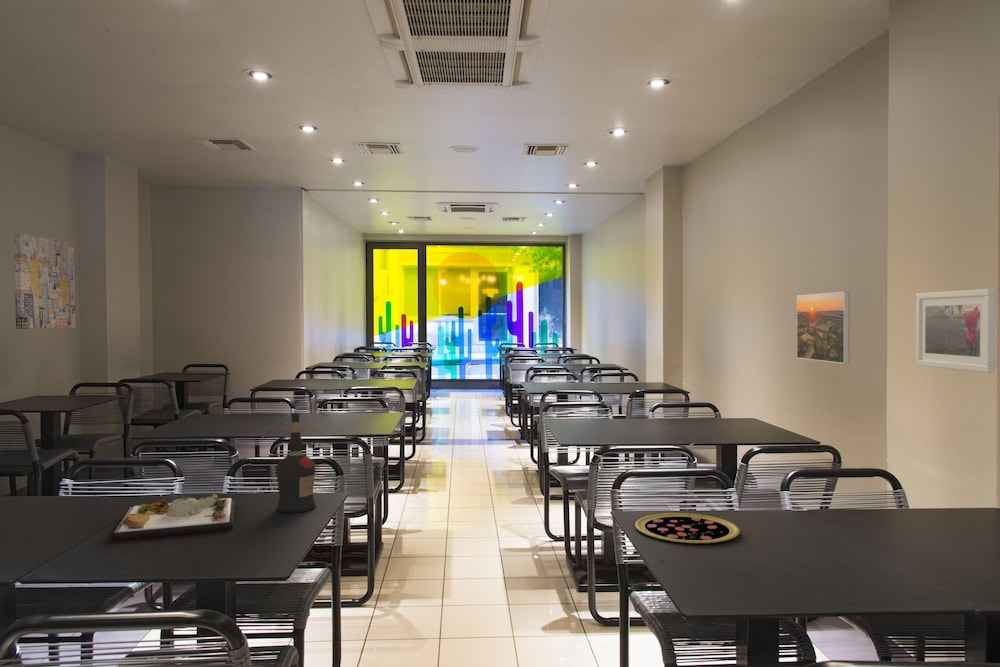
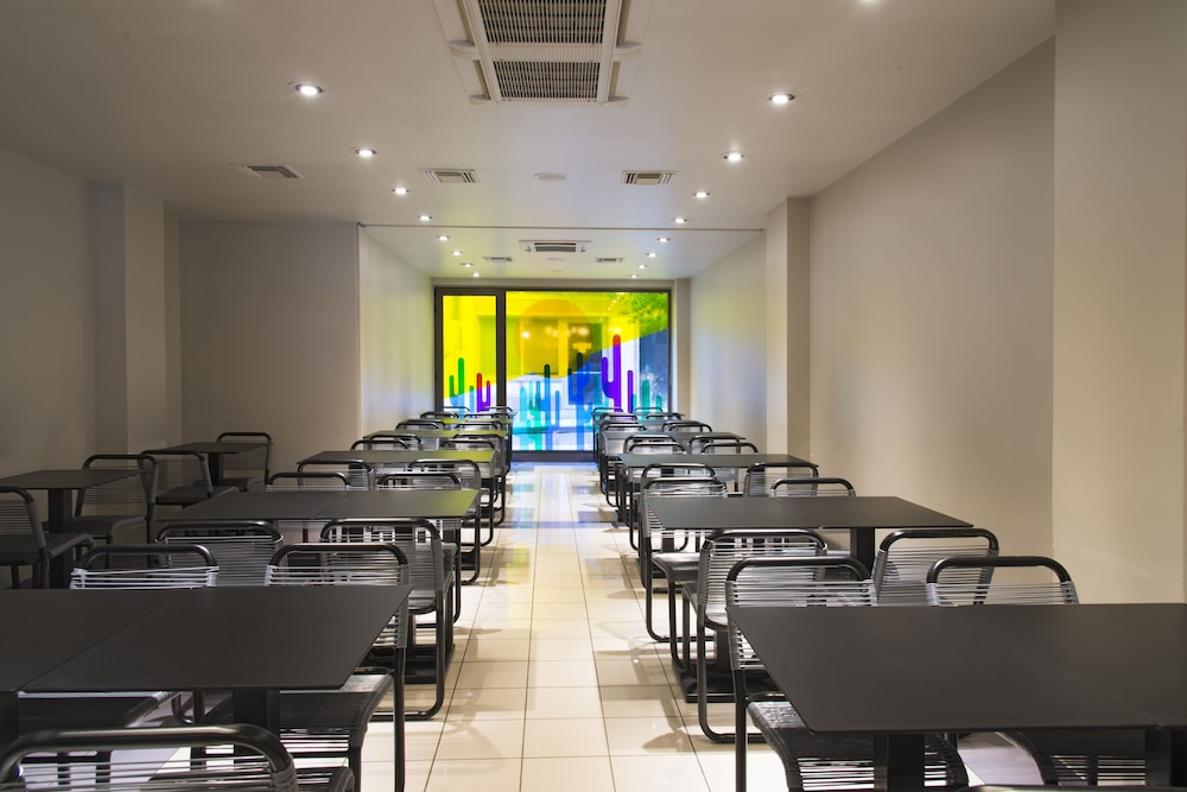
- pizza [634,512,740,544]
- liquor bottle [276,412,317,514]
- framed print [915,288,996,374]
- dinner plate [112,493,236,542]
- wall art [13,232,76,330]
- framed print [796,291,850,365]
